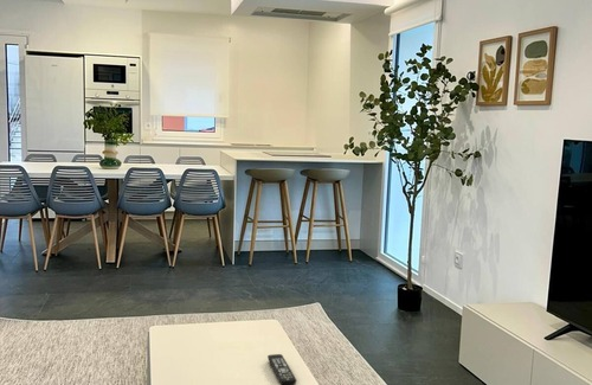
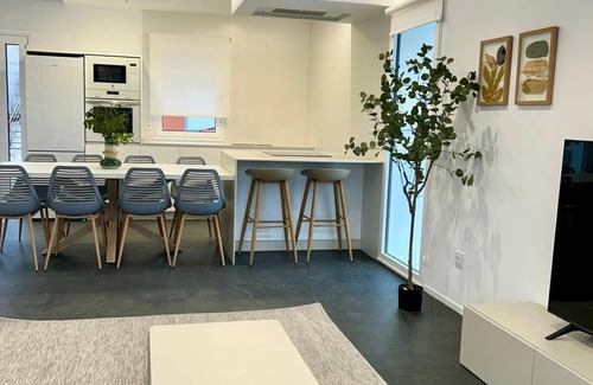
- remote control [266,353,297,385]
